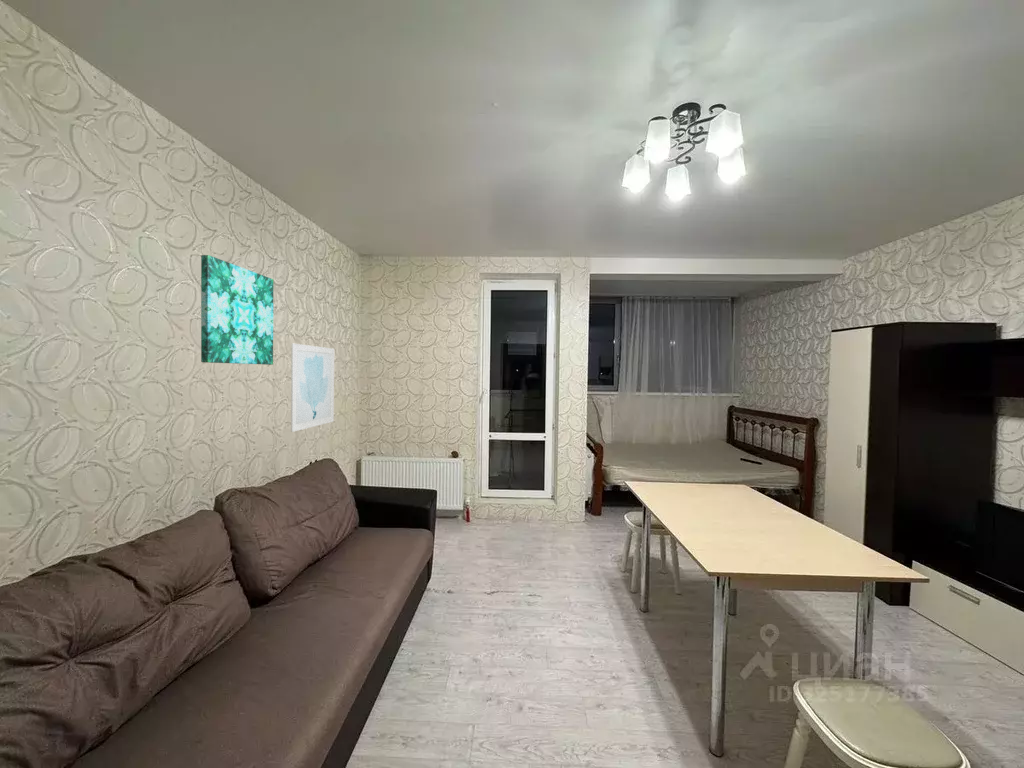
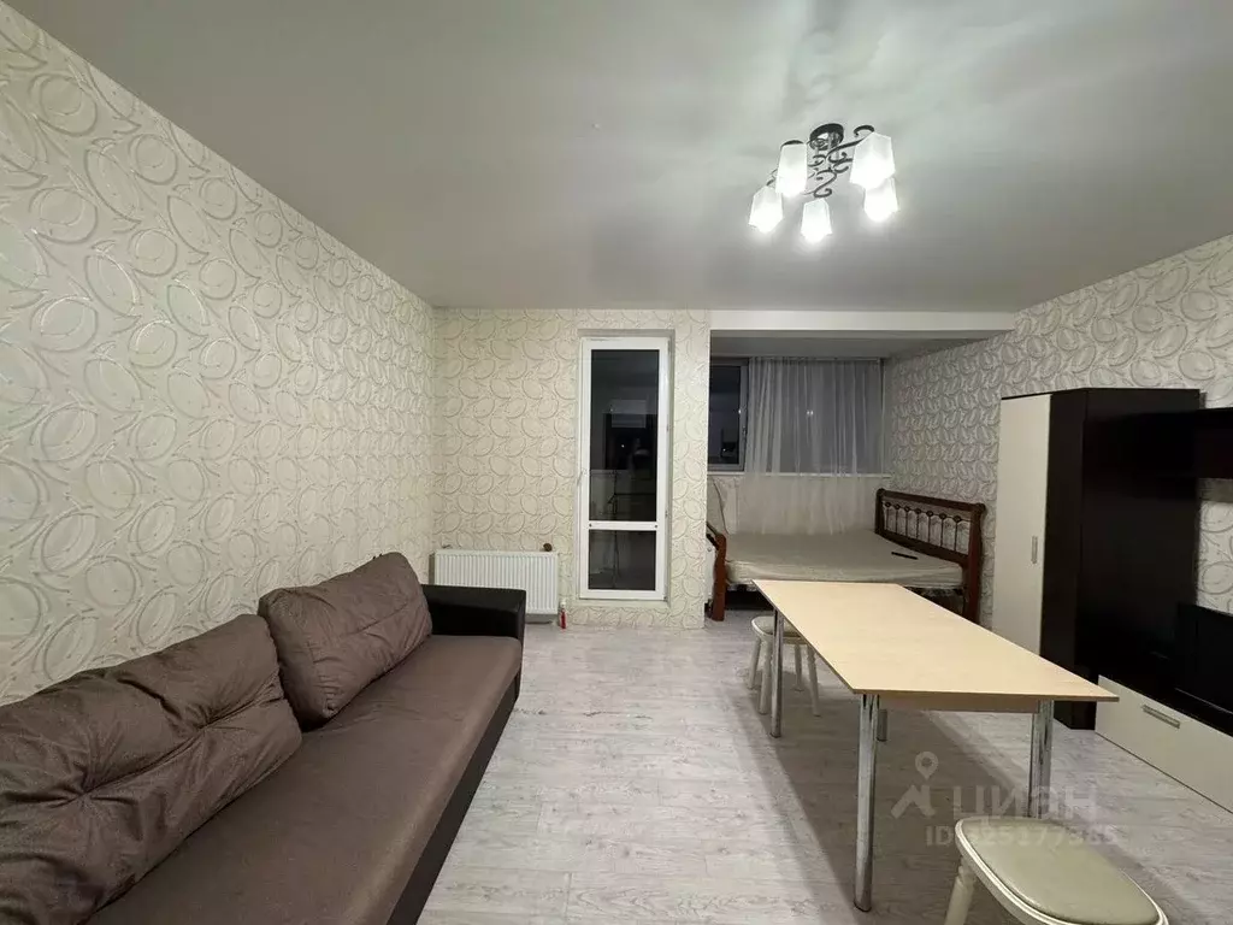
- wall art [200,254,275,366]
- wall art [290,343,335,433]
